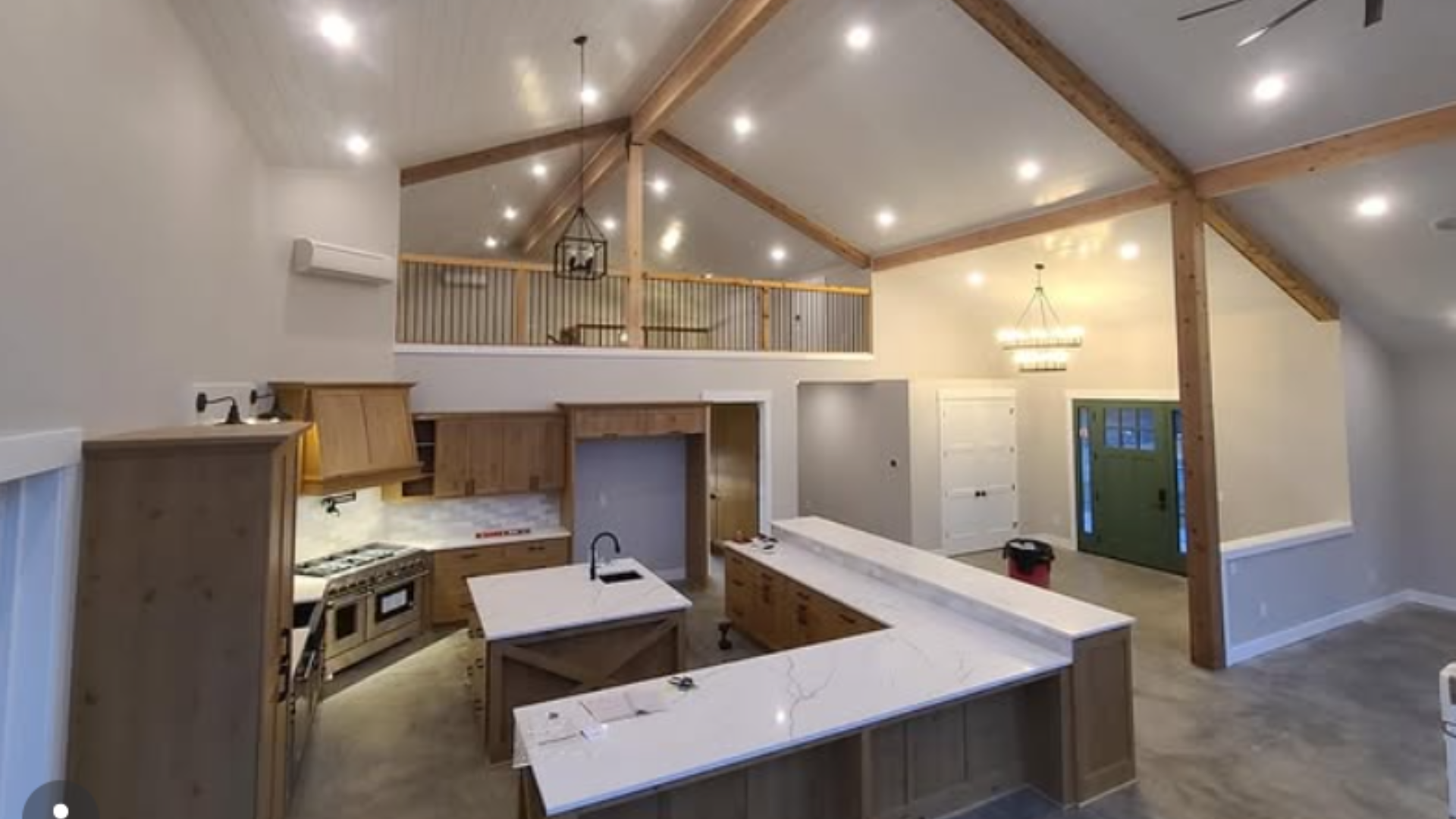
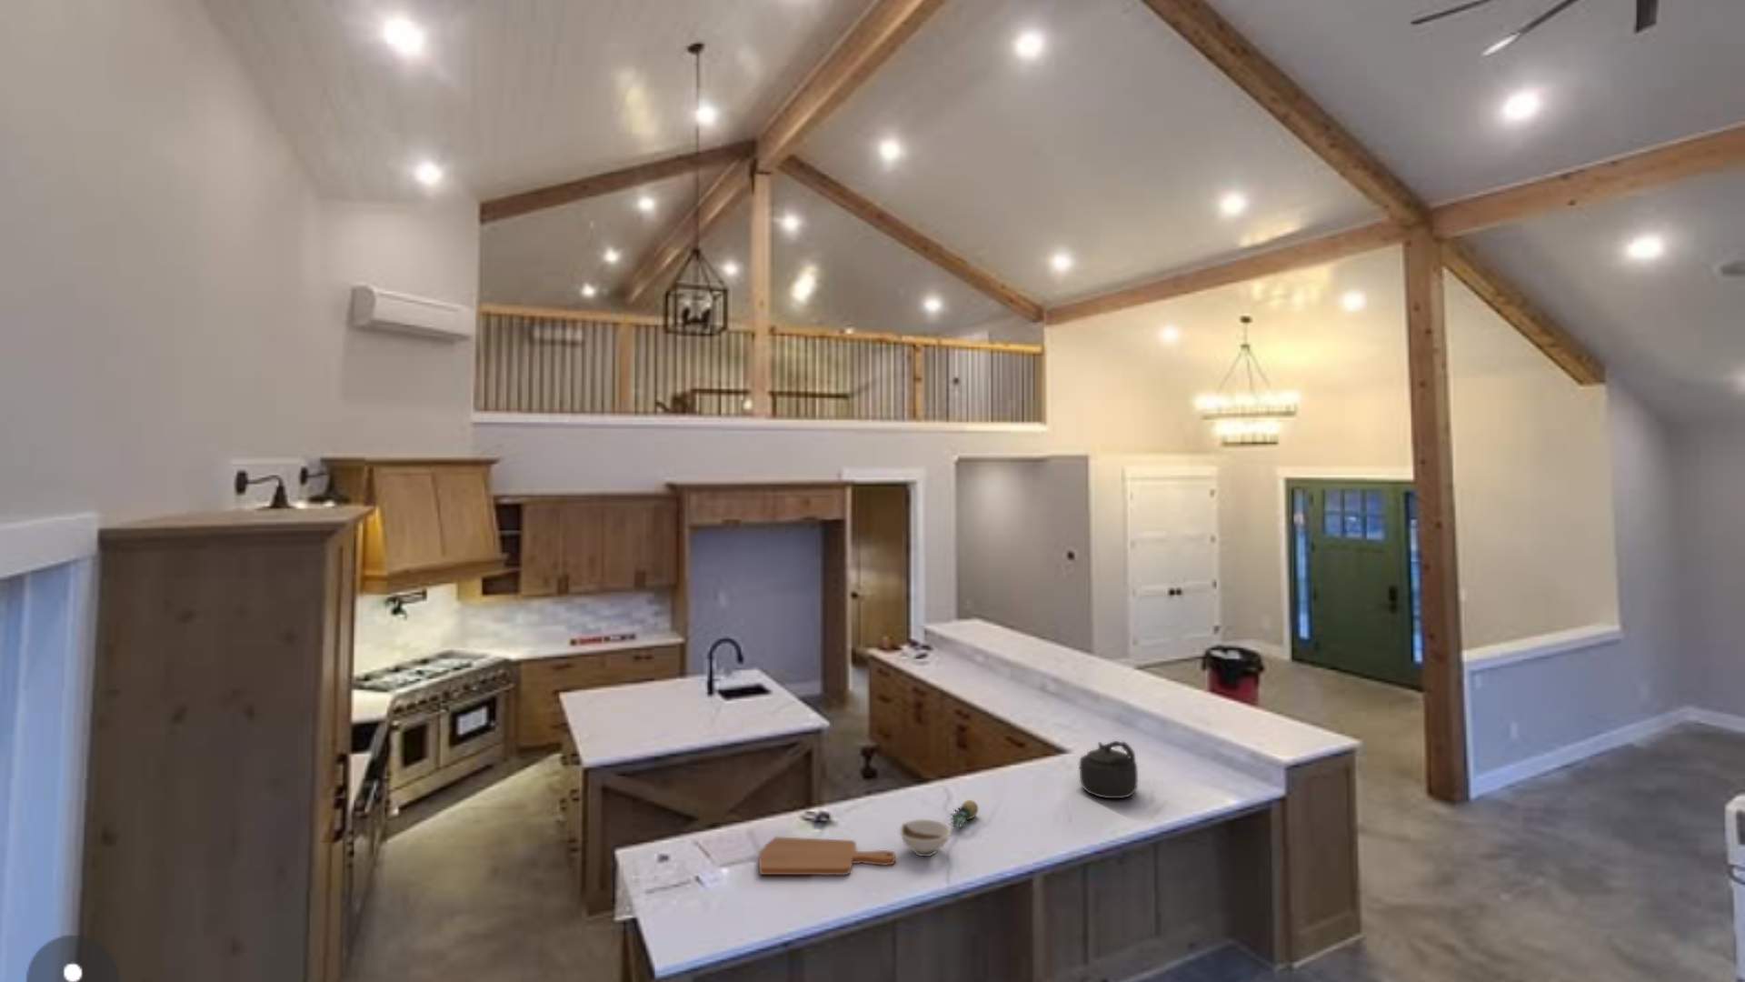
+ kettle [1079,740,1139,800]
+ cutting board [757,836,896,875]
+ bowl [898,818,952,857]
+ fruit [947,800,979,831]
